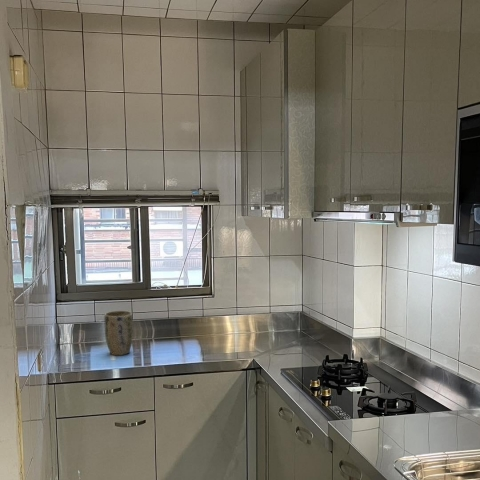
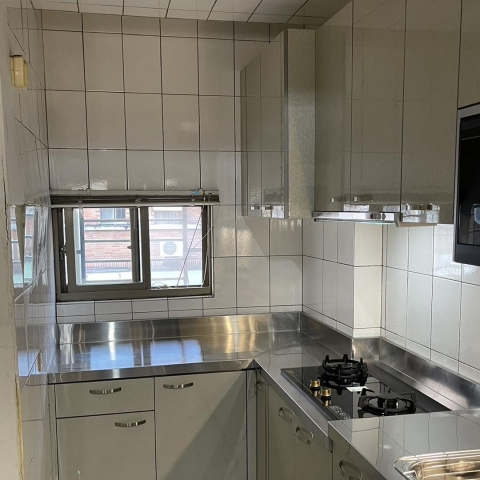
- plant pot [103,310,134,356]
